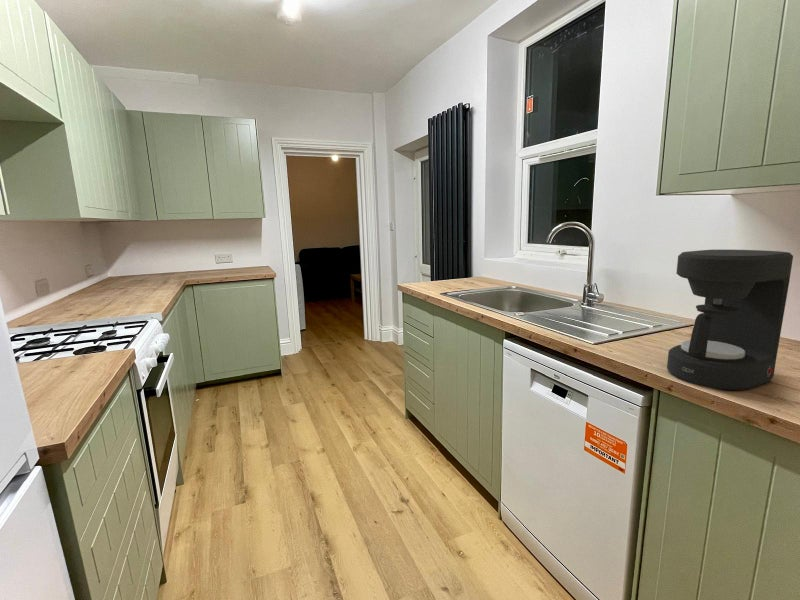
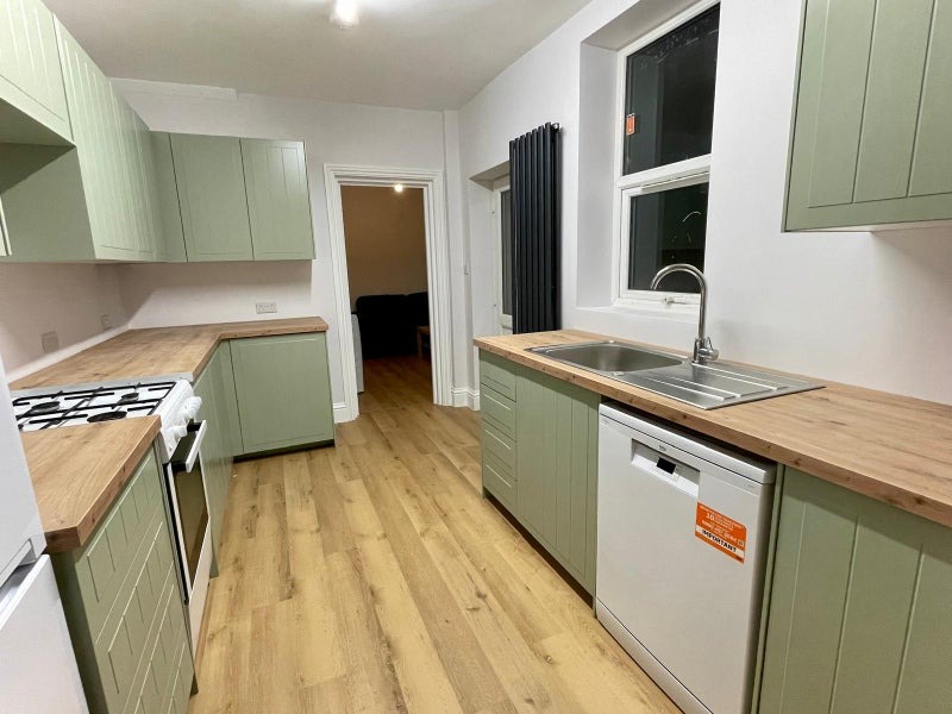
- coffee maker [666,249,794,391]
